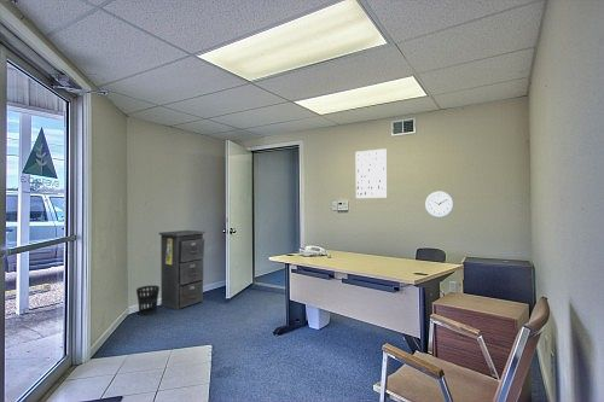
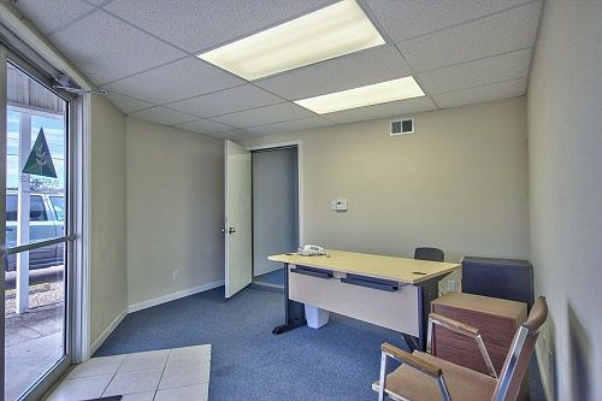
- wastebasket [135,284,161,316]
- wall clock [424,190,454,219]
- wall art [355,147,388,199]
- filing cabinet [157,229,207,311]
